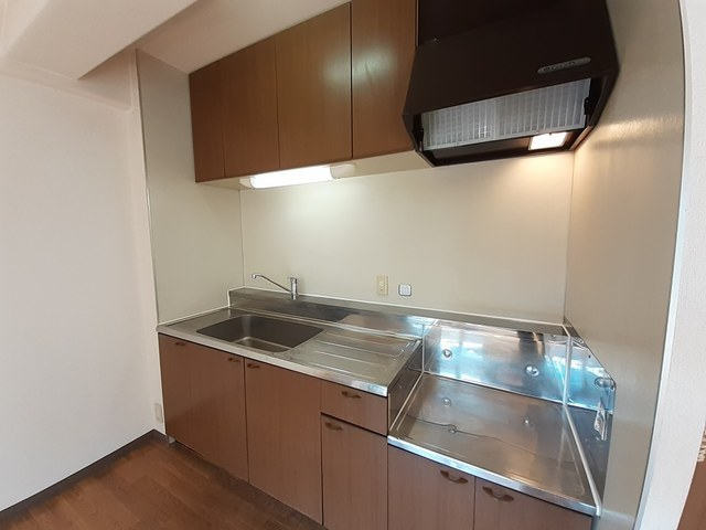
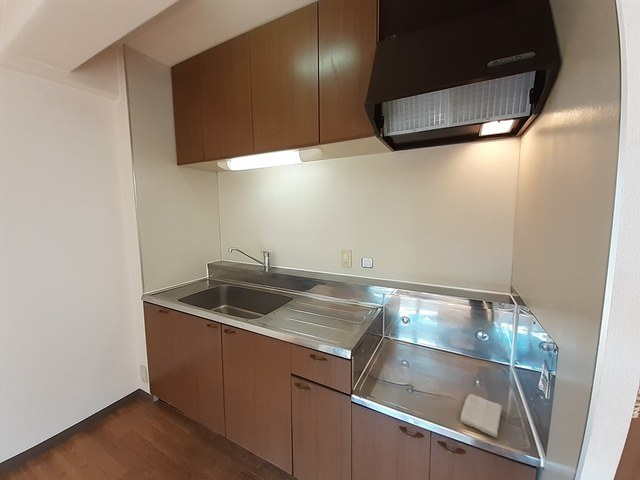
+ washcloth [459,393,503,438]
